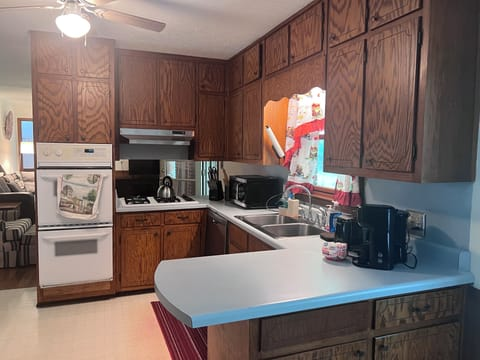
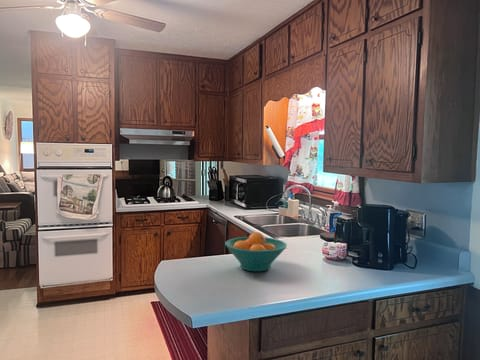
+ fruit bowl [224,231,288,272]
